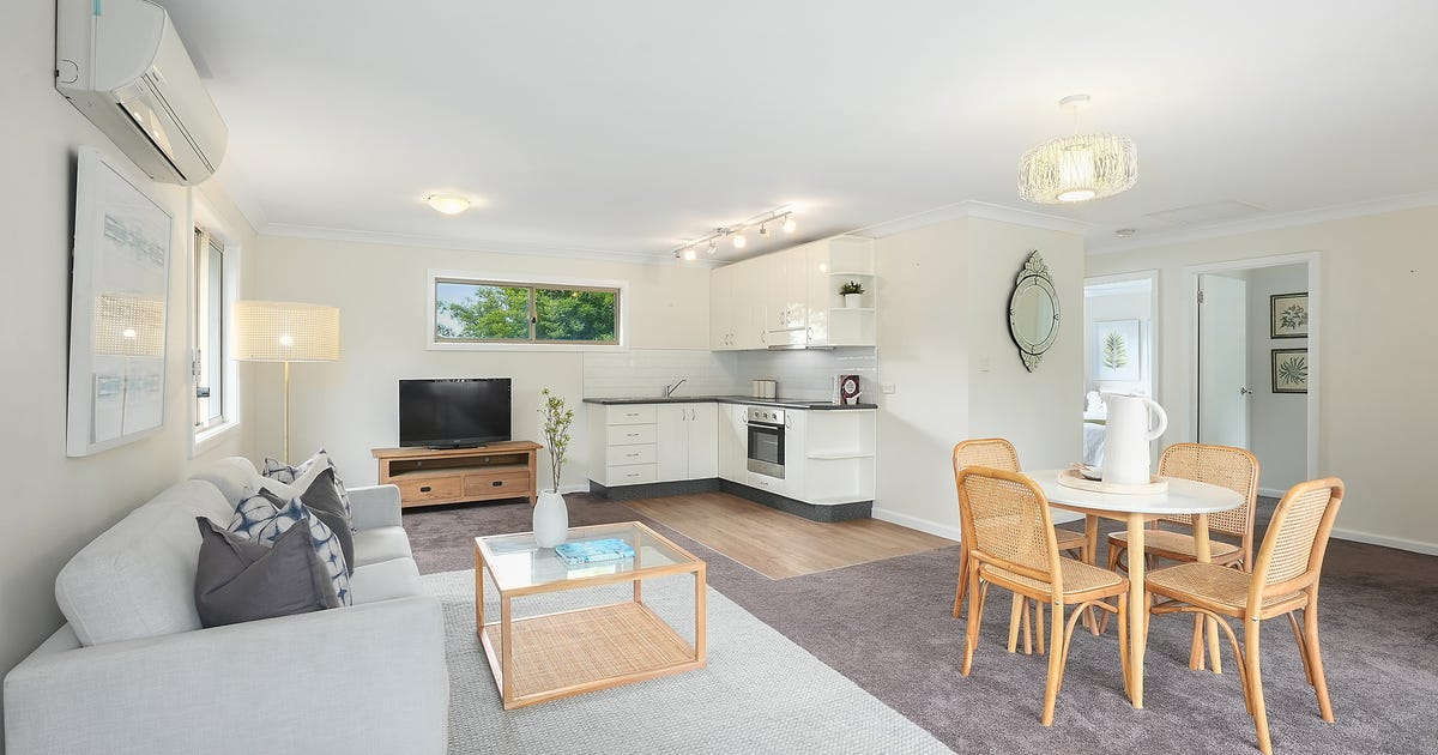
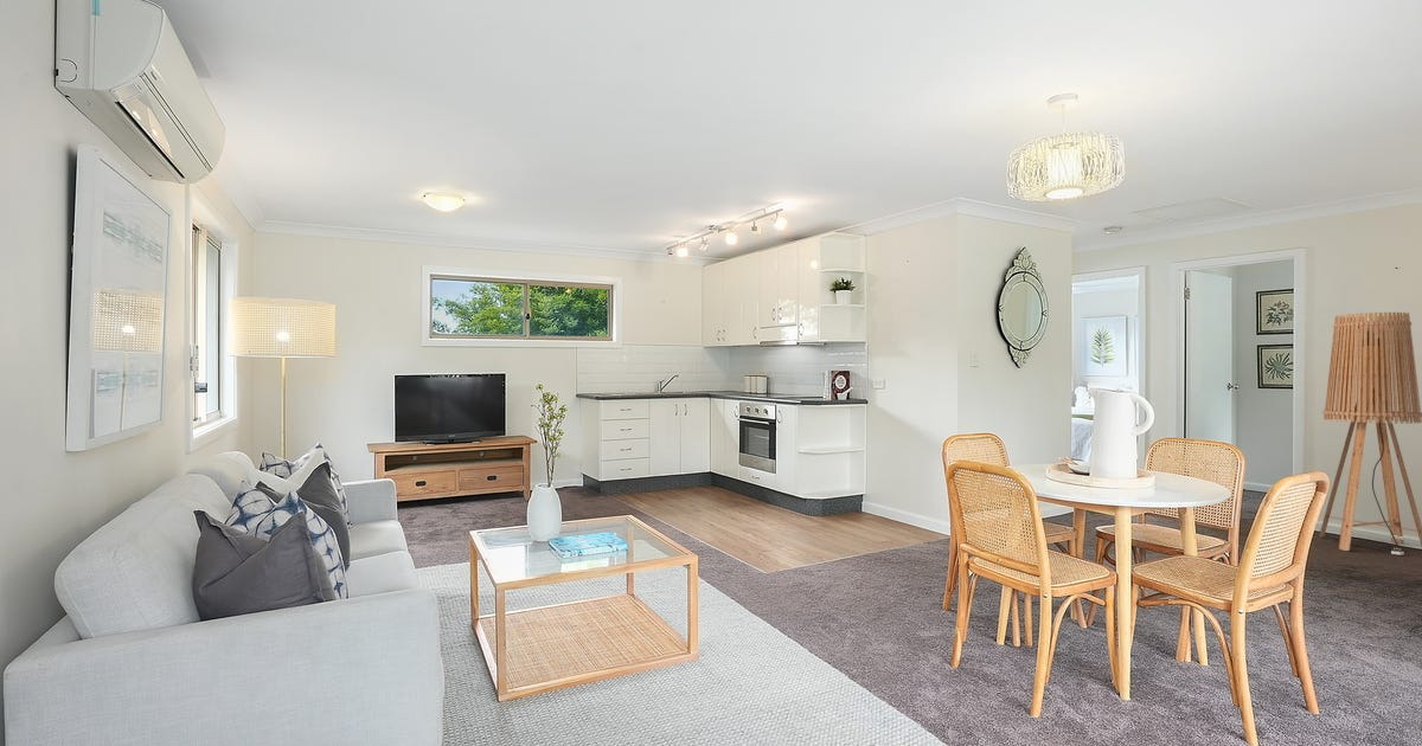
+ floor lamp [1318,311,1422,557]
